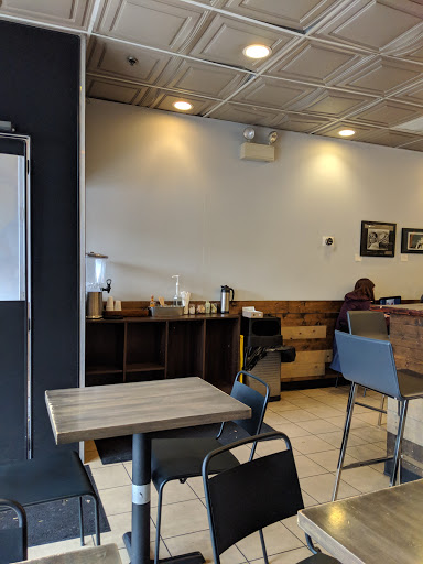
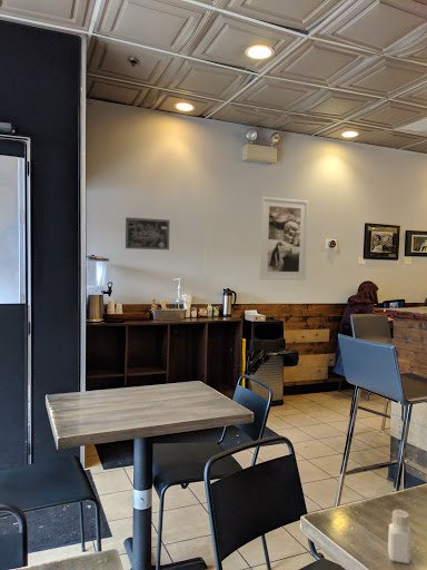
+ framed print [258,196,309,281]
+ wall art [125,216,170,250]
+ pepper shaker [387,509,413,564]
